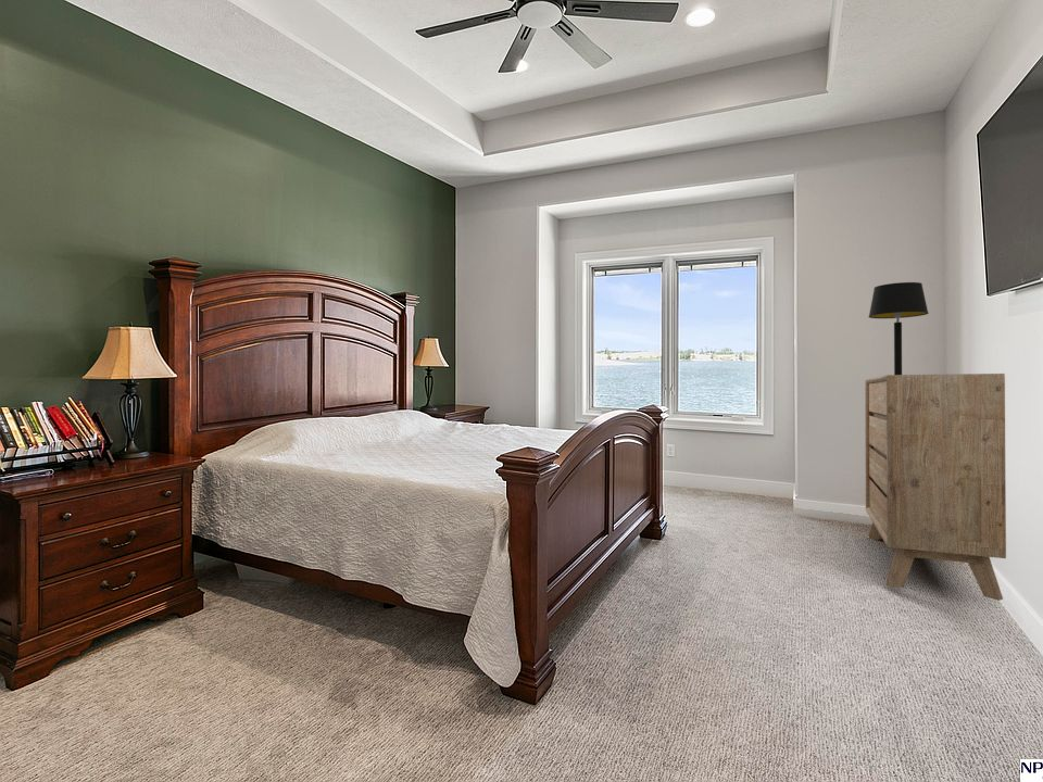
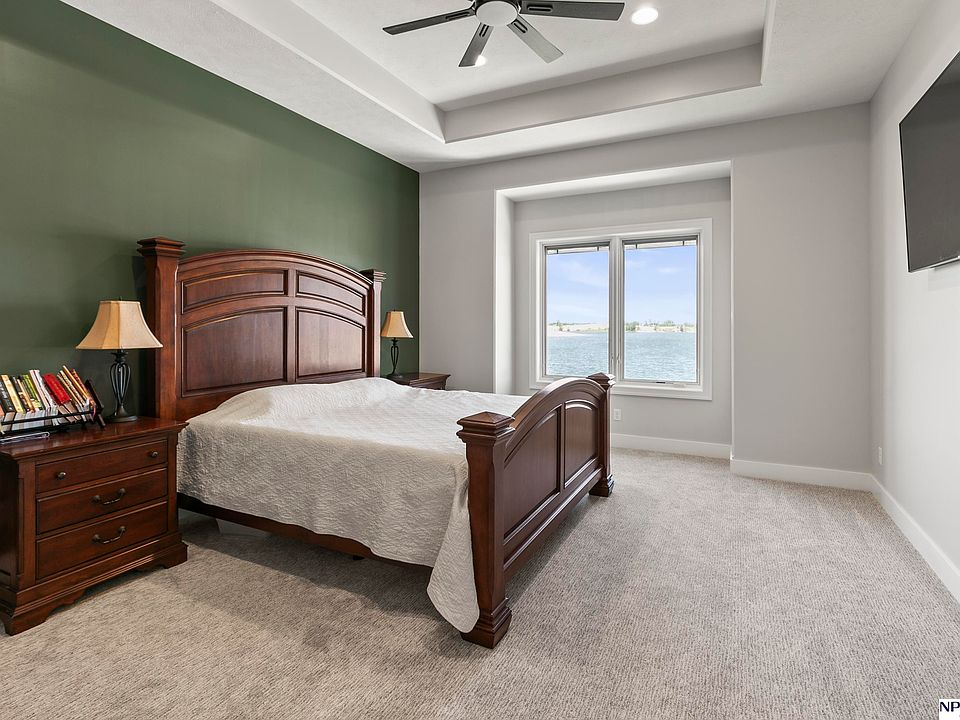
- table lamp [867,281,930,375]
- dresser [864,373,1007,602]
